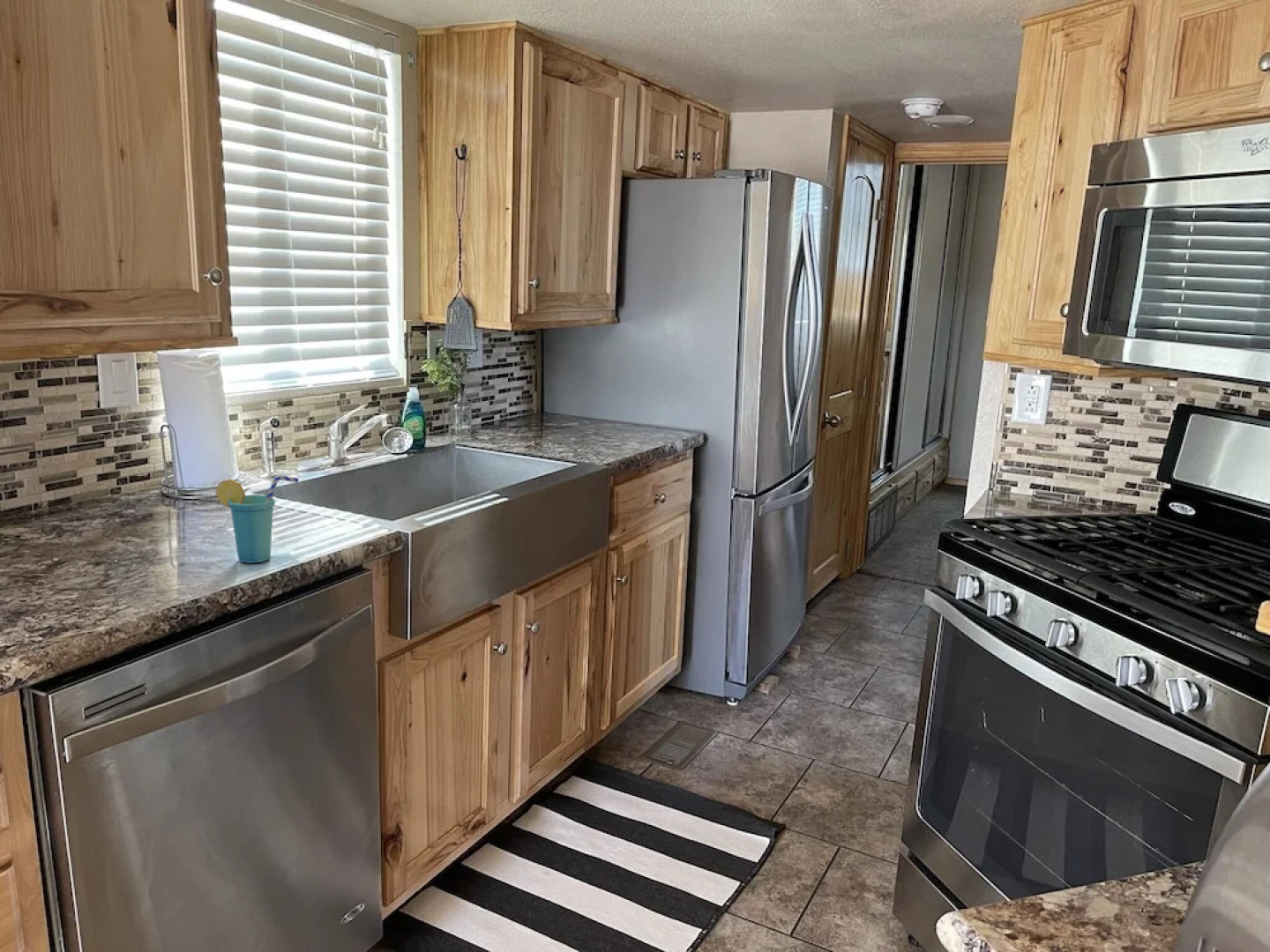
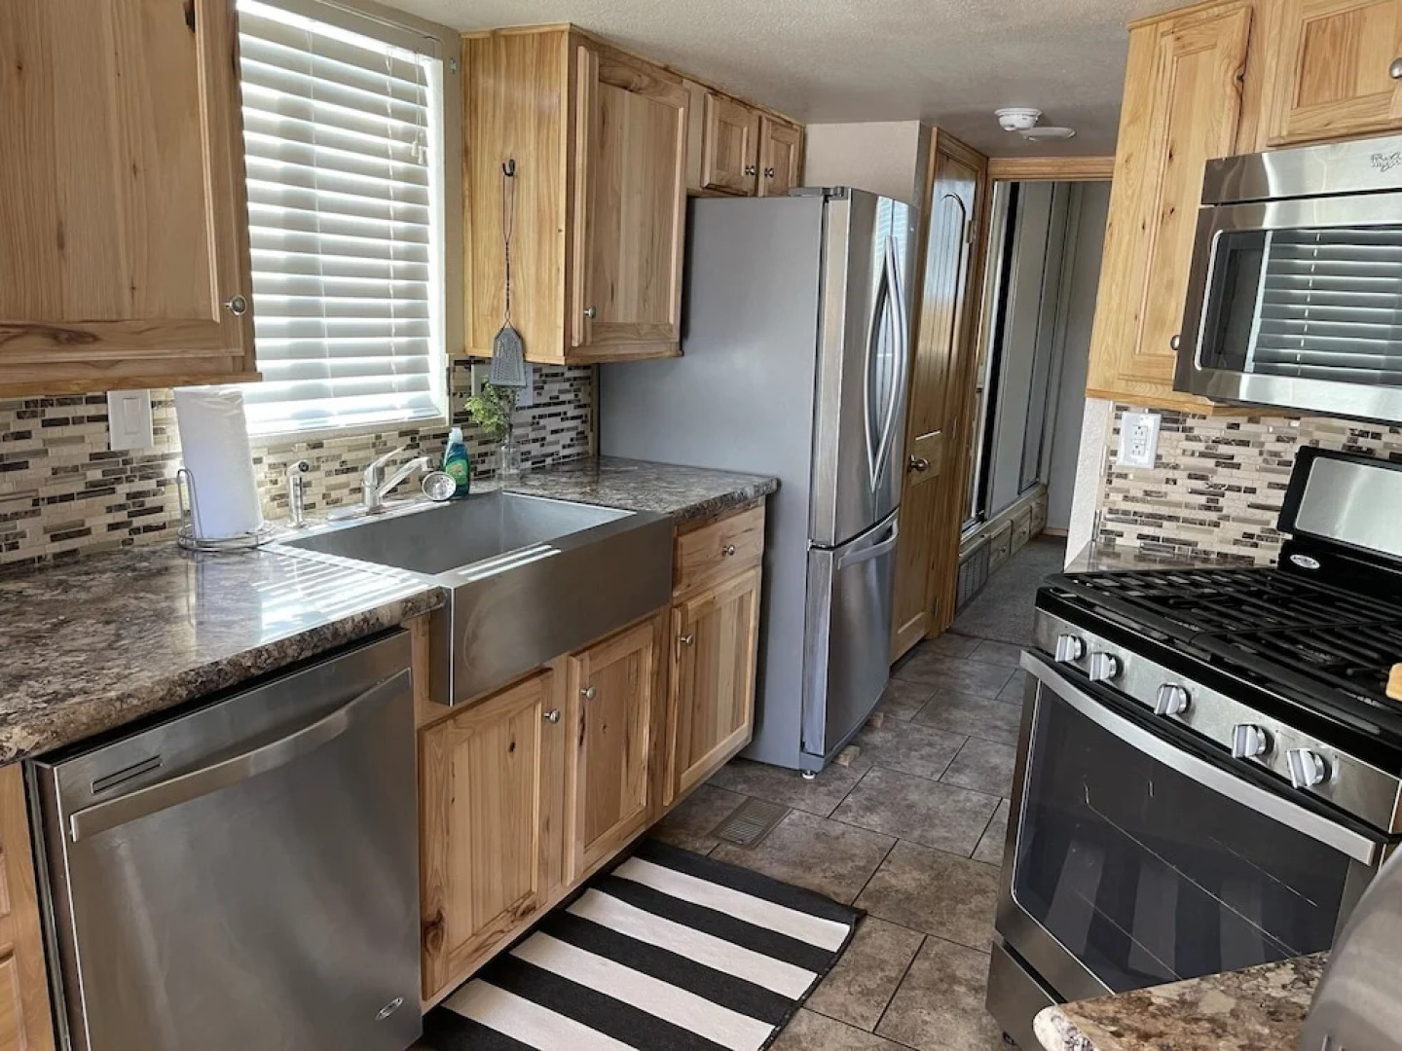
- cup [214,474,300,564]
